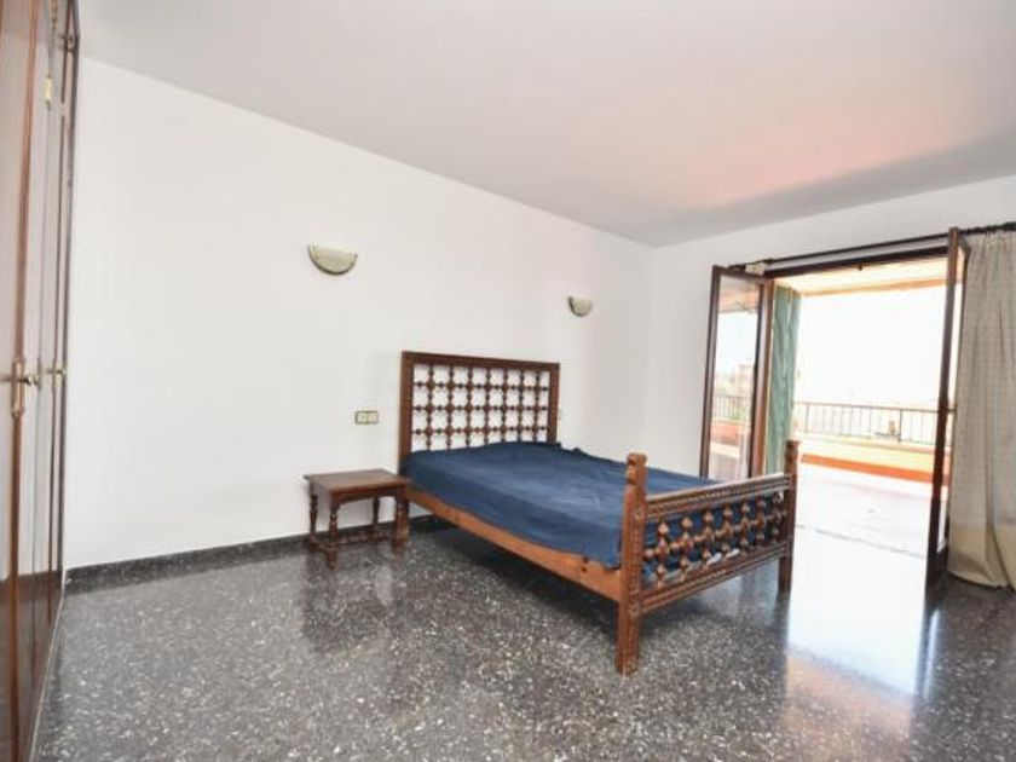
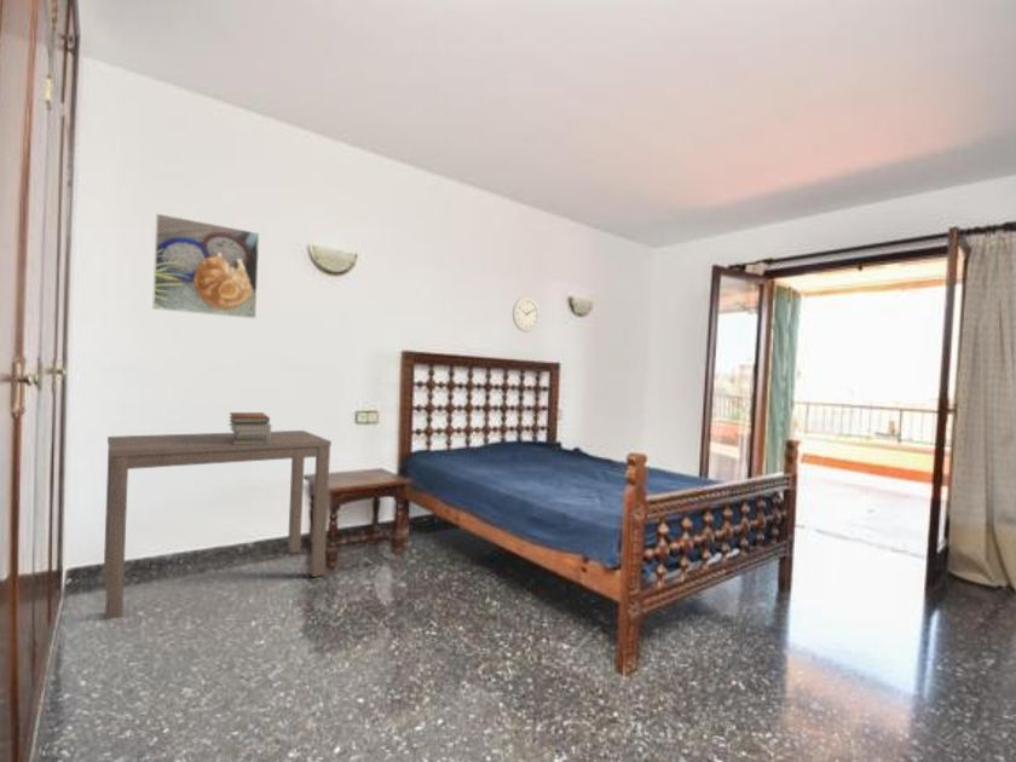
+ book stack [227,411,272,444]
+ desk [103,429,333,620]
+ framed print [151,213,260,319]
+ wall clock [512,296,541,334]
